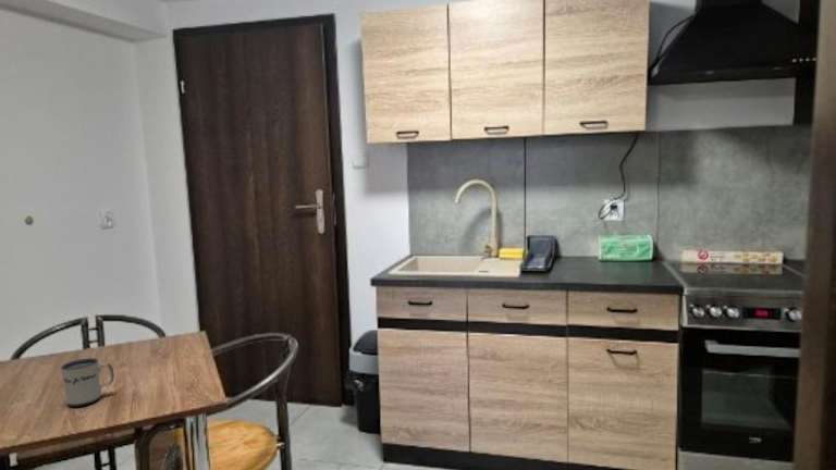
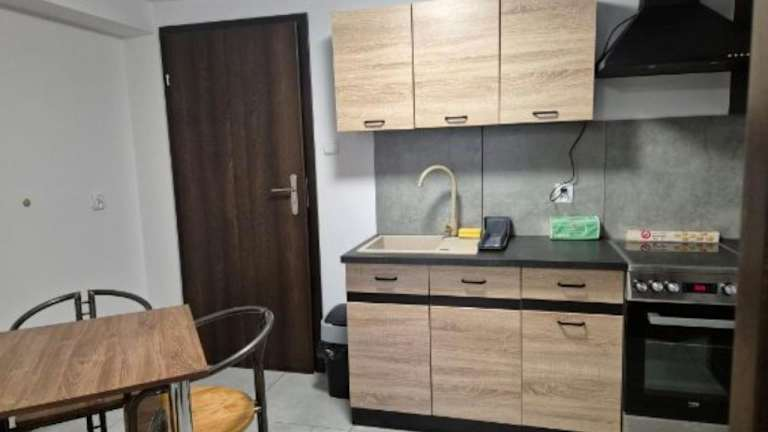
- mug [60,357,115,408]
